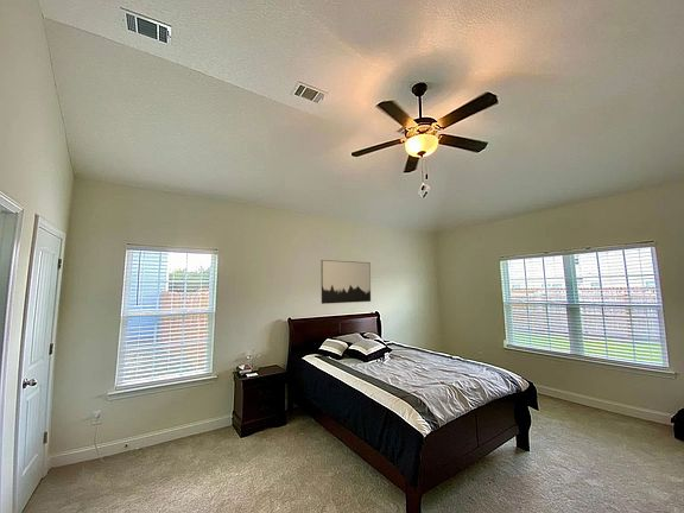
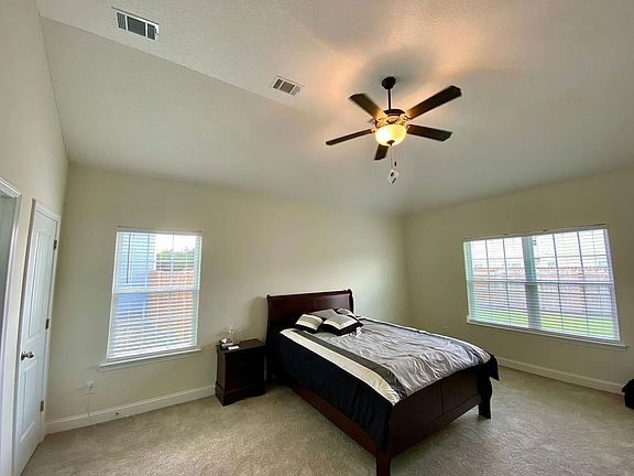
- wall art [321,259,372,305]
